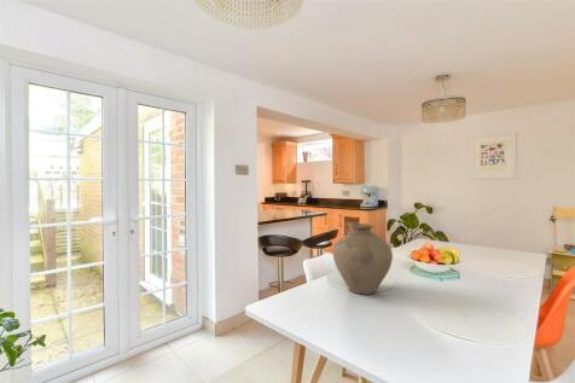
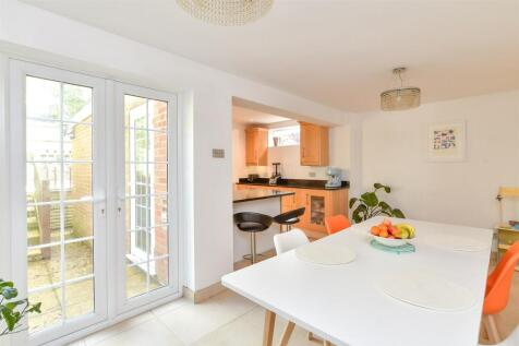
- vase [332,222,394,296]
